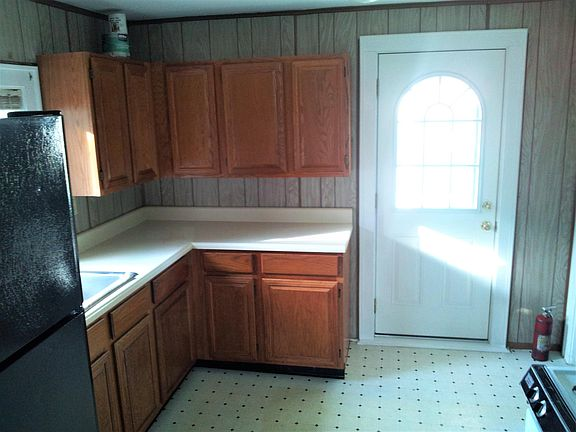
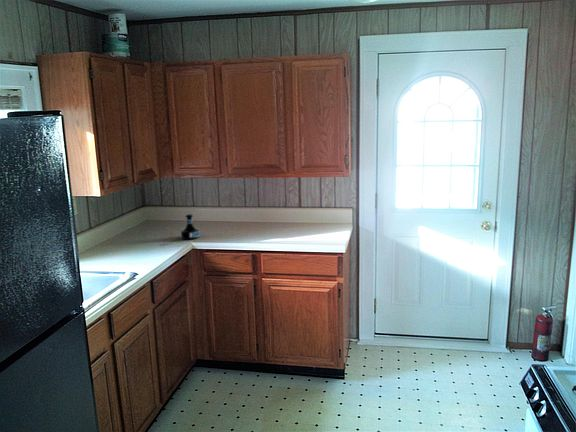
+ tequila bottle [179,213,201,240]
